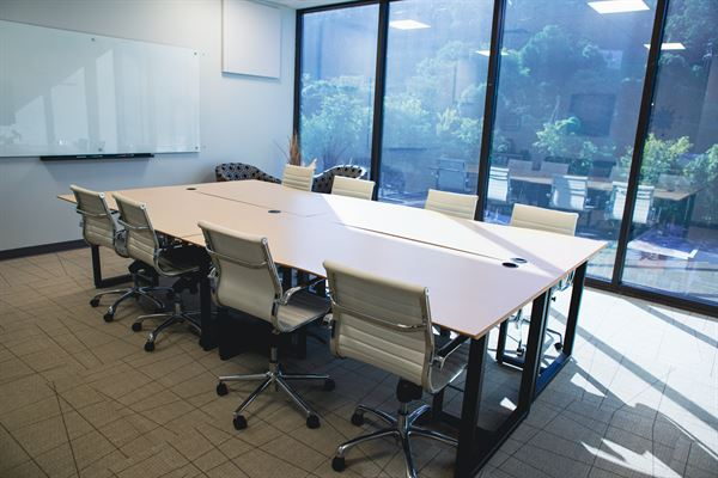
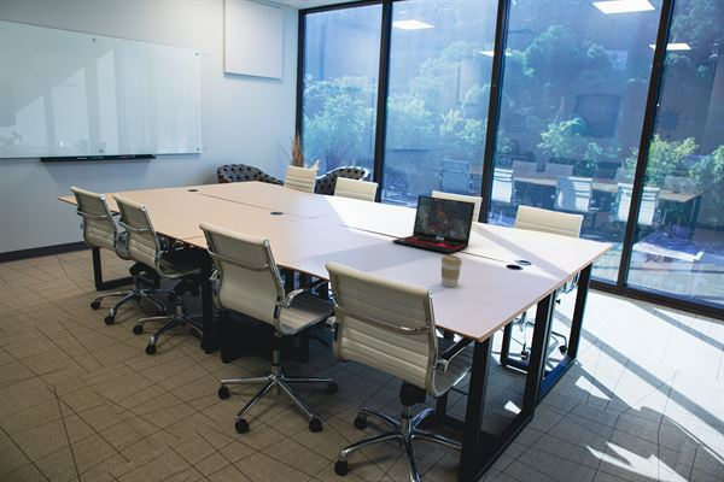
+ laptop [391,194,477,254]
+ coffee cup [440,254,463,288]
